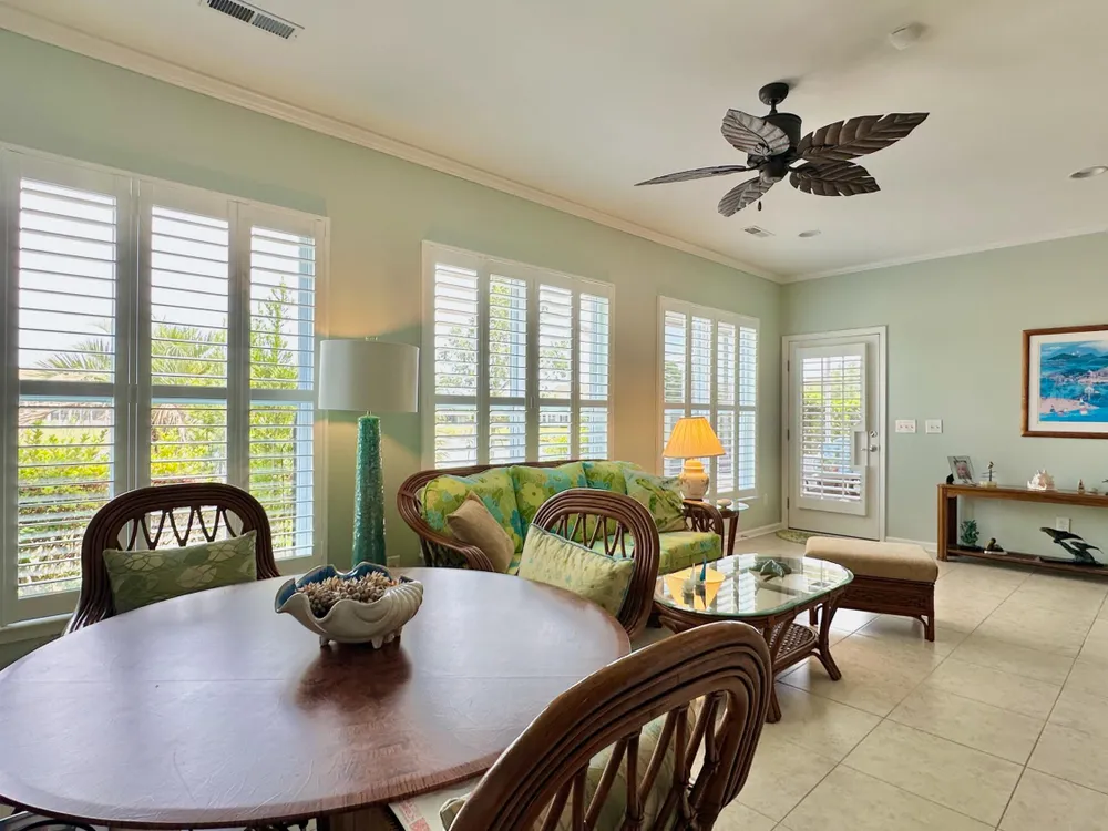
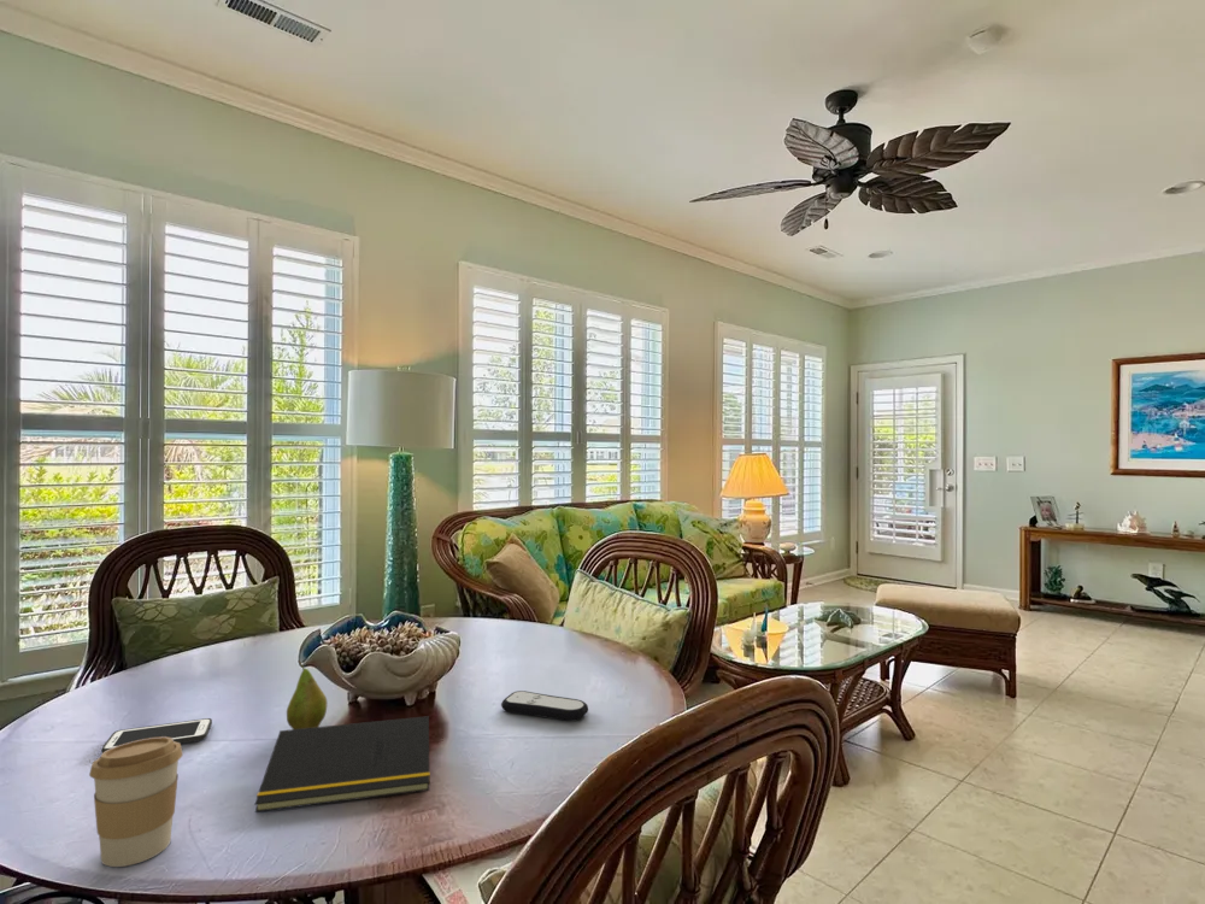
+ coffee cup [88,736,184,868]
+ remote control [500,689,589,722]
+ cell phone [100,717,213,753]
+ fruit [286,659,328,729]
+ notepad [253,715,431,814]
